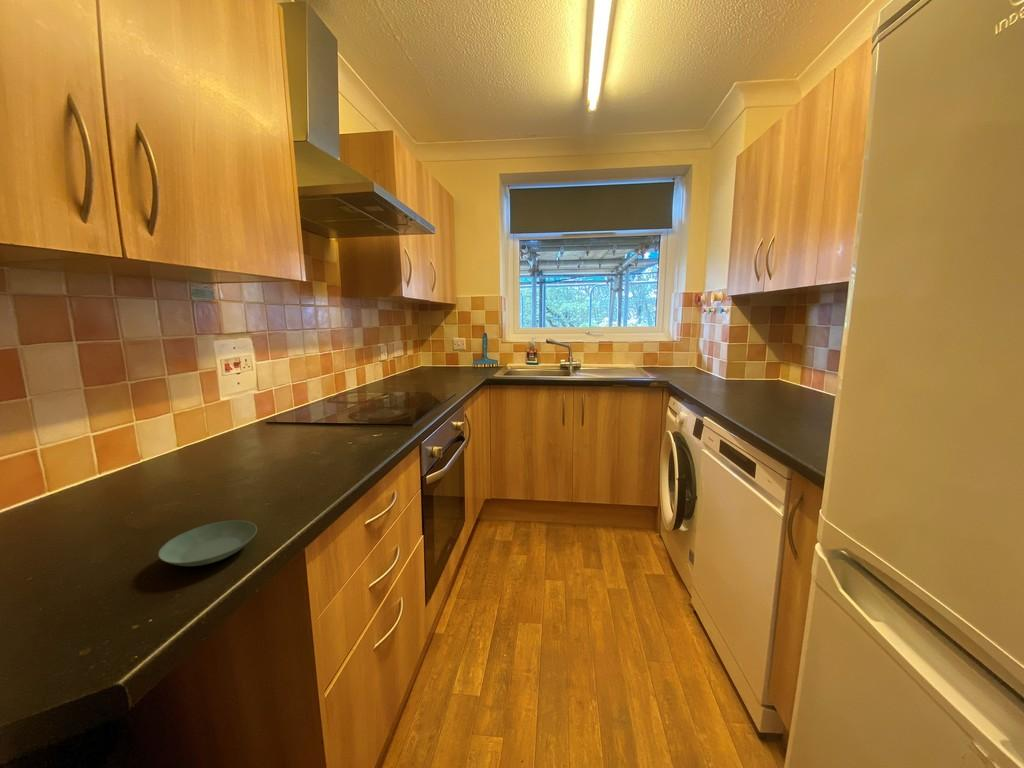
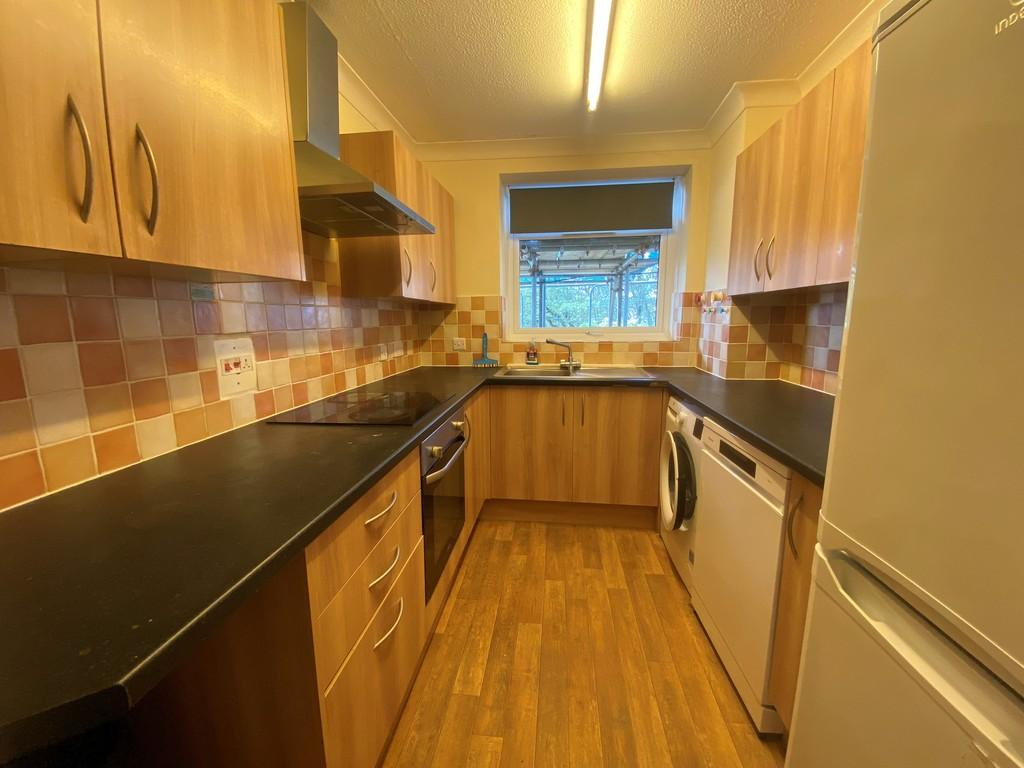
- saucer [157,519,258,567]
